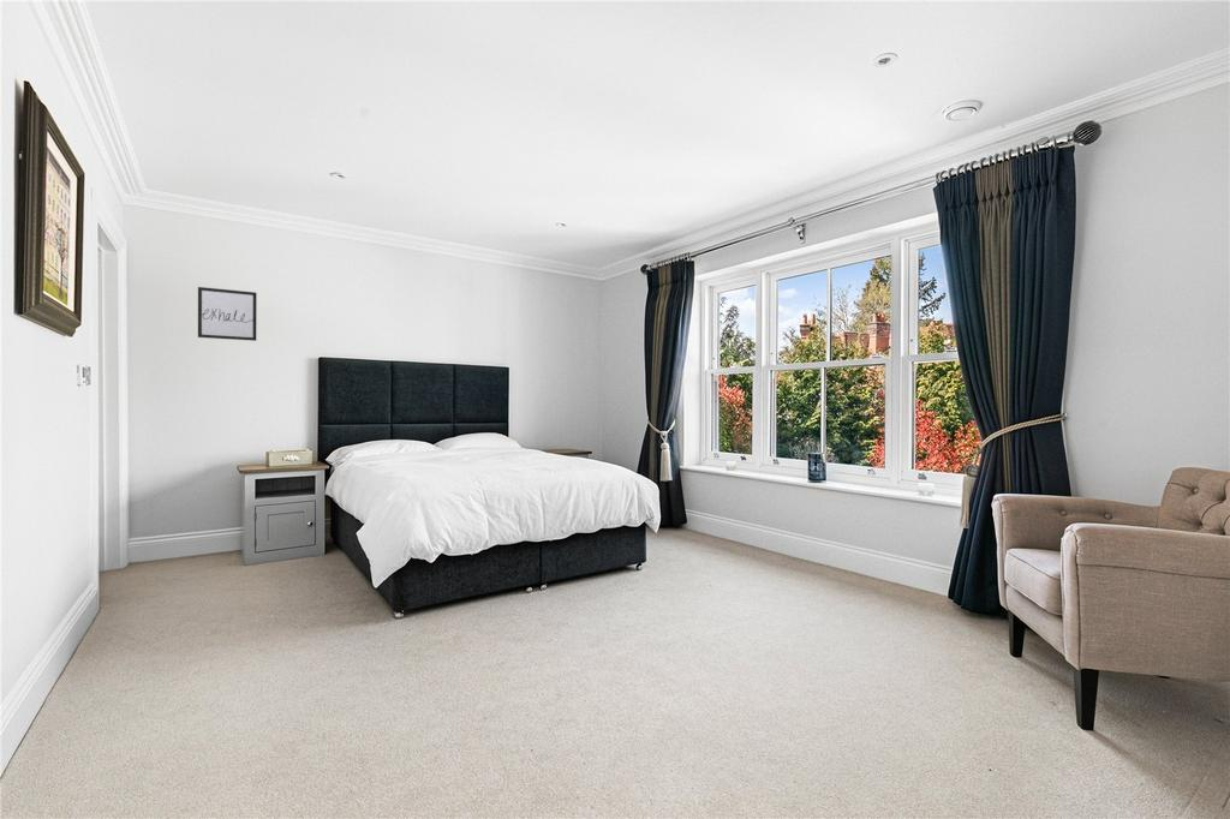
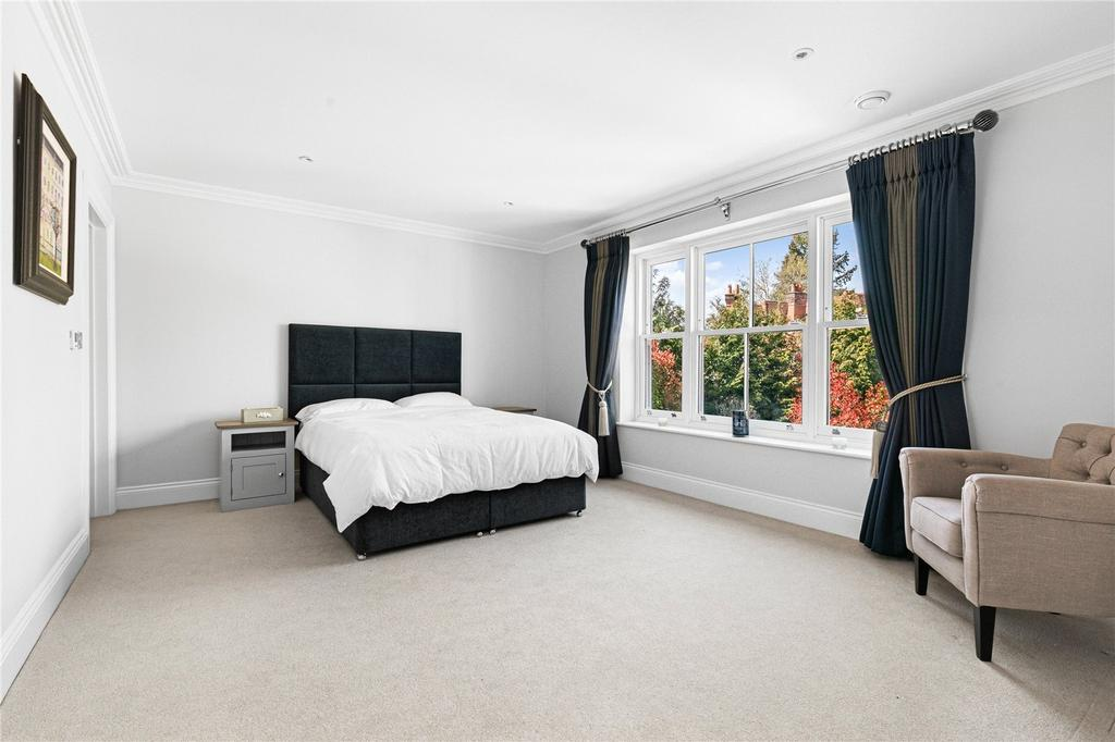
- wall art [197,286,258,342]
